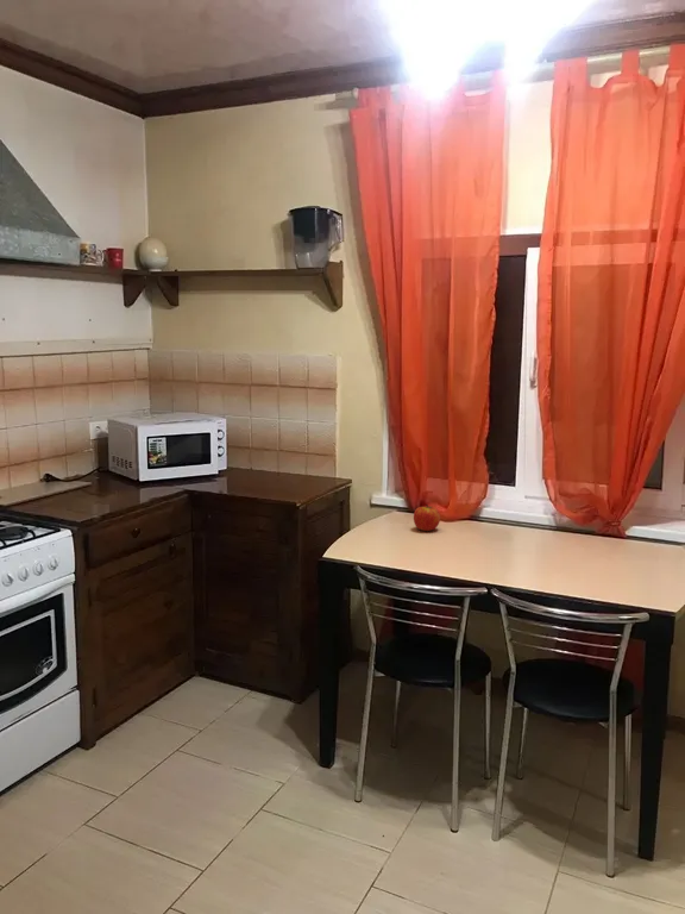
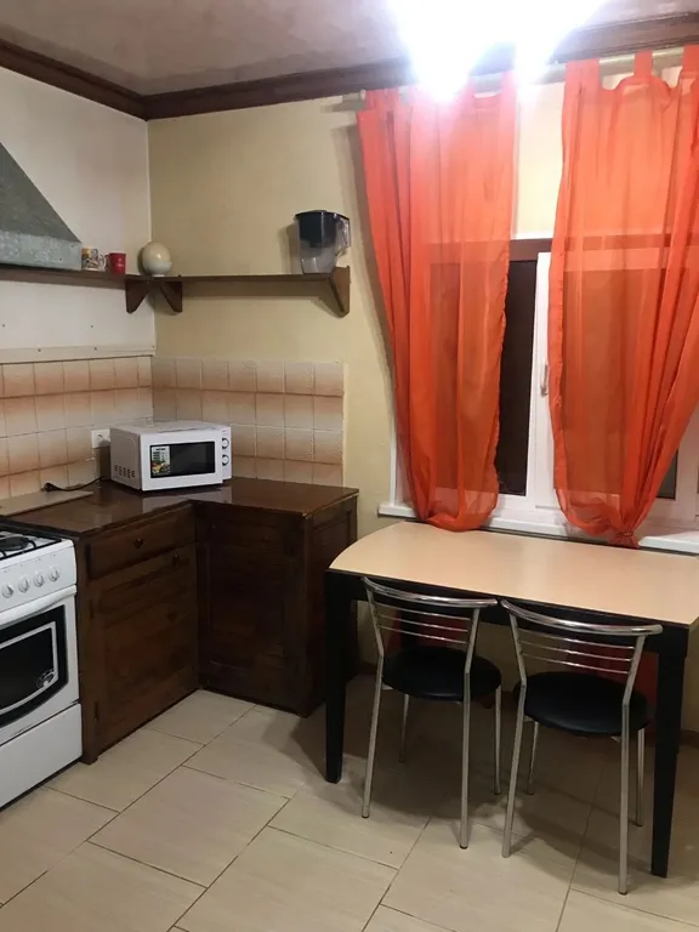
- apple [413,503,441,532]
